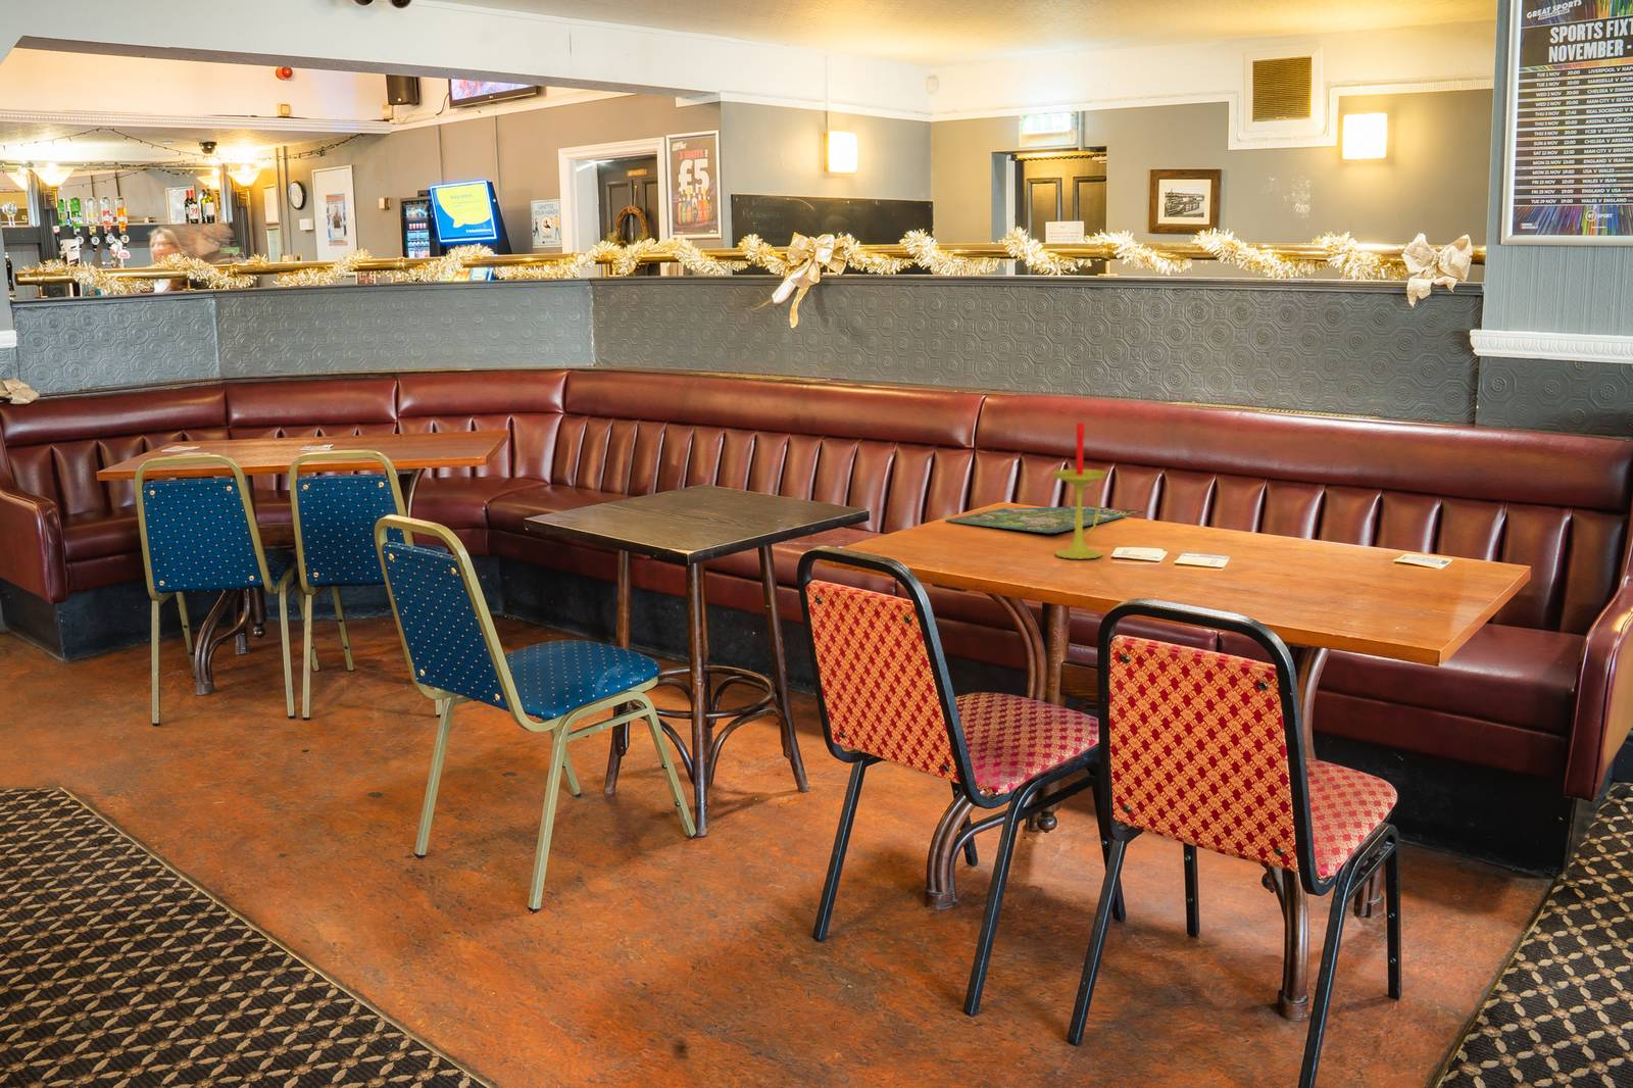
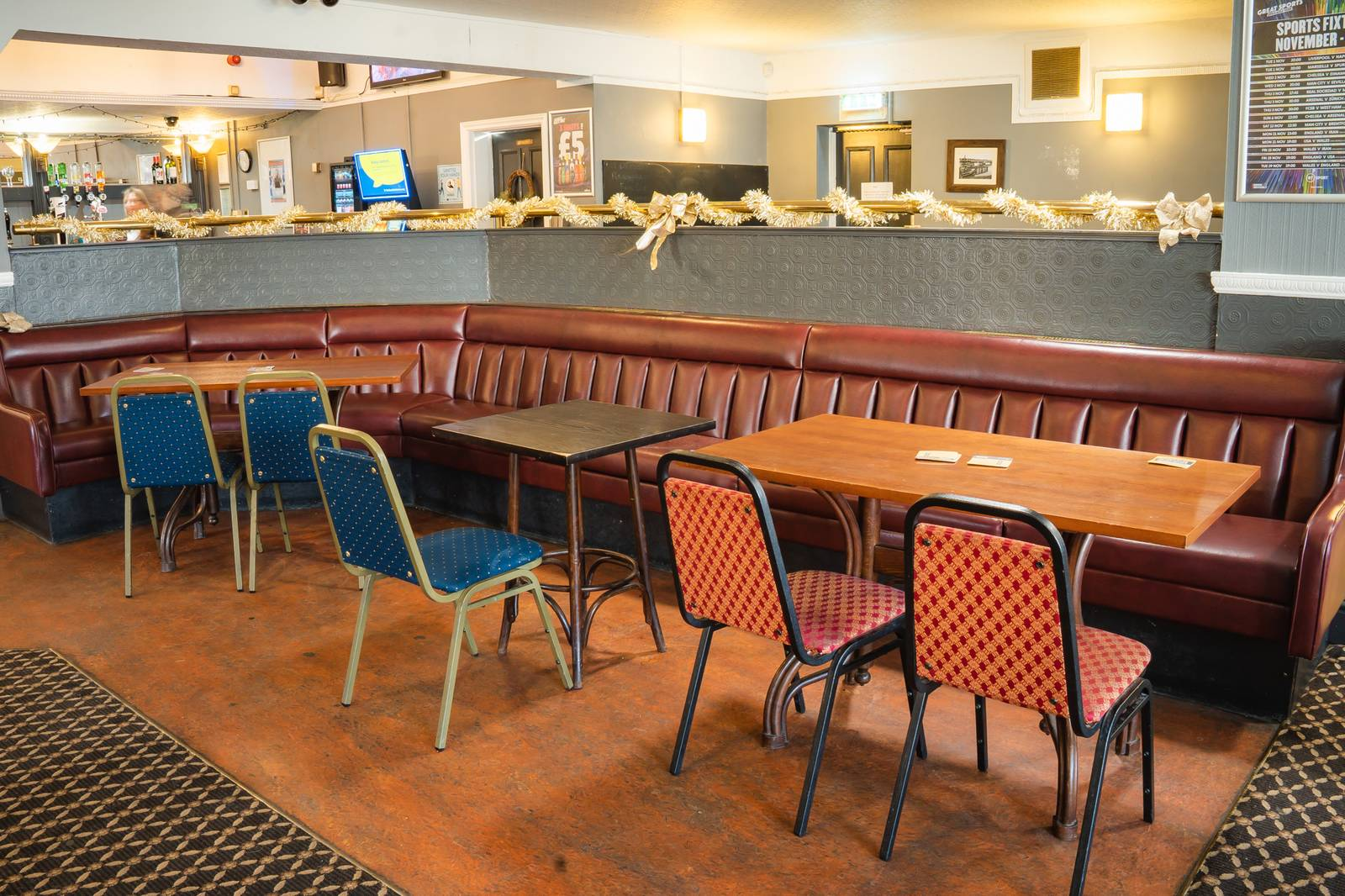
- board game [945,505,1144,534]
- candle [1053,419,1107,560]
